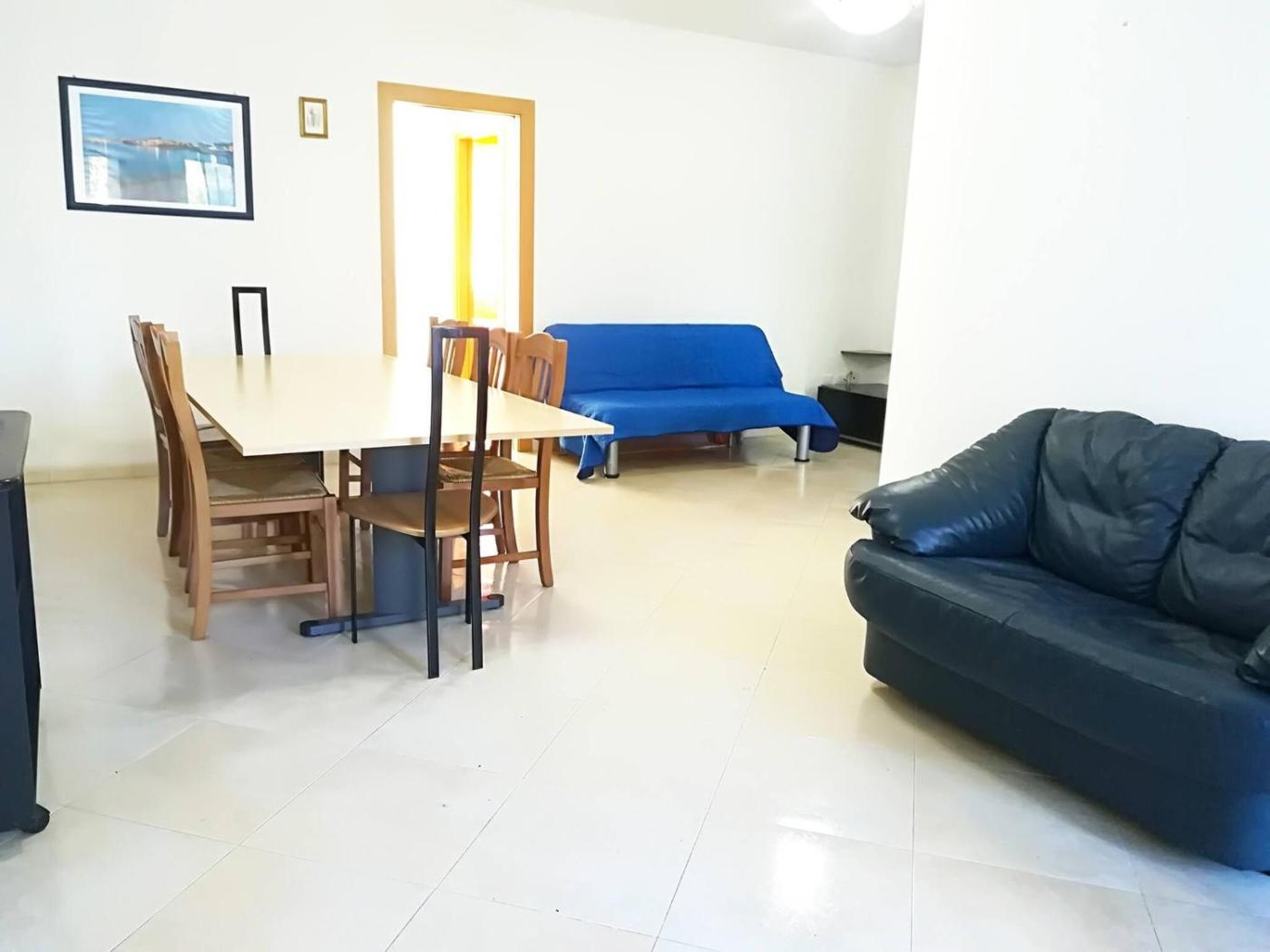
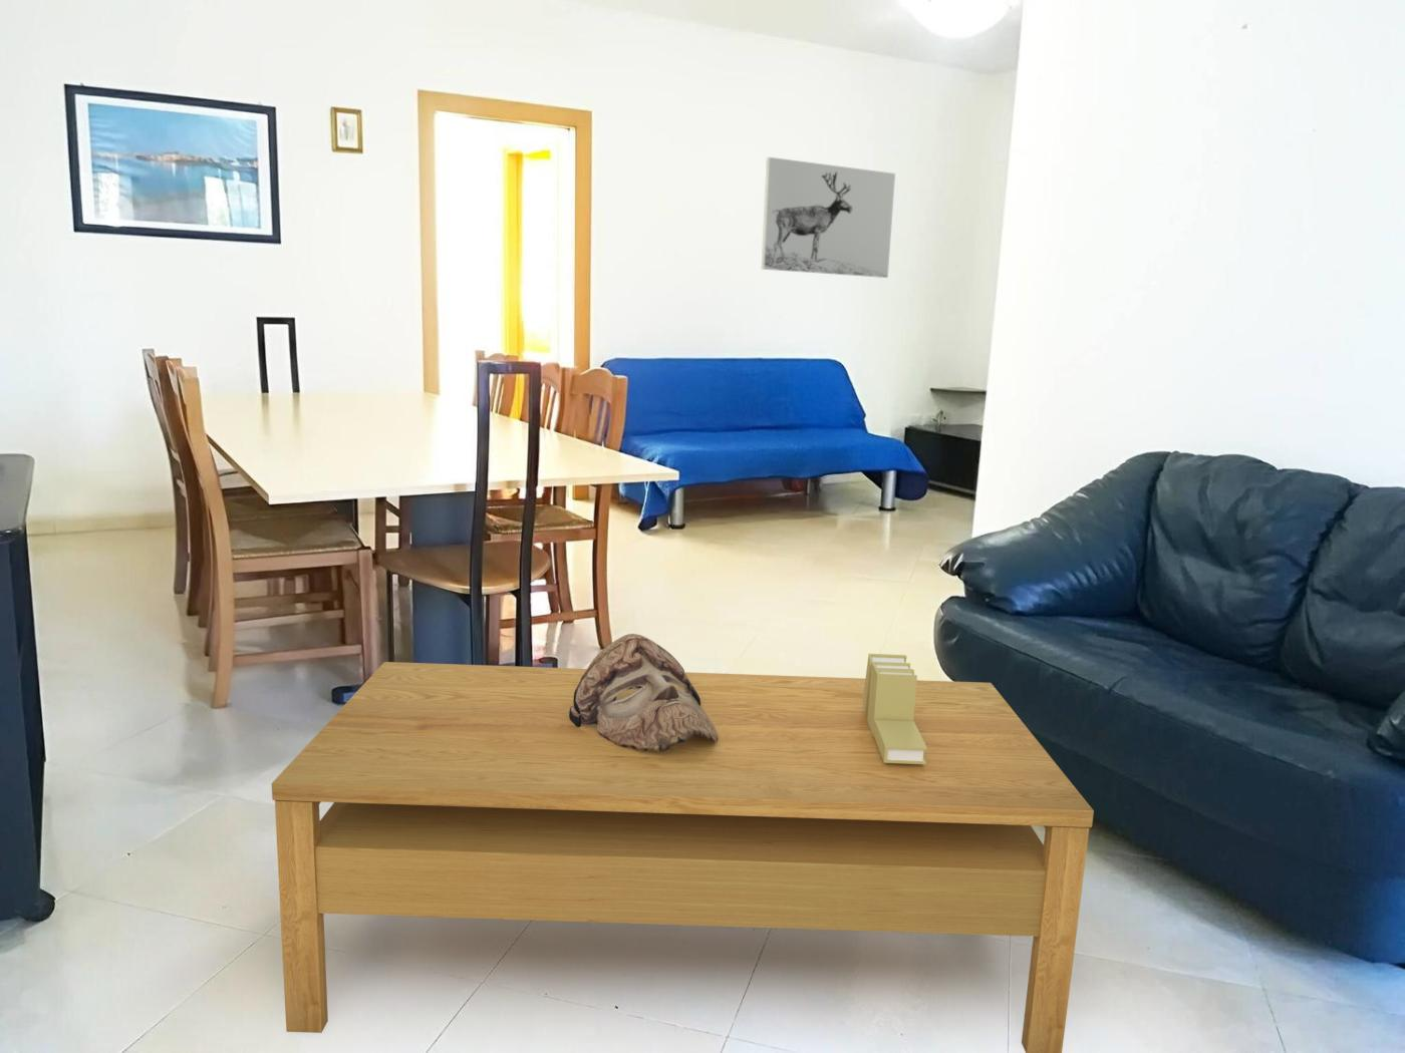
+ books [863,653,927,764]
+ coffee table [271,660,1095,1053]
+ animal skull [569,633,719,751]
+ wall art [761,156,896,279]
